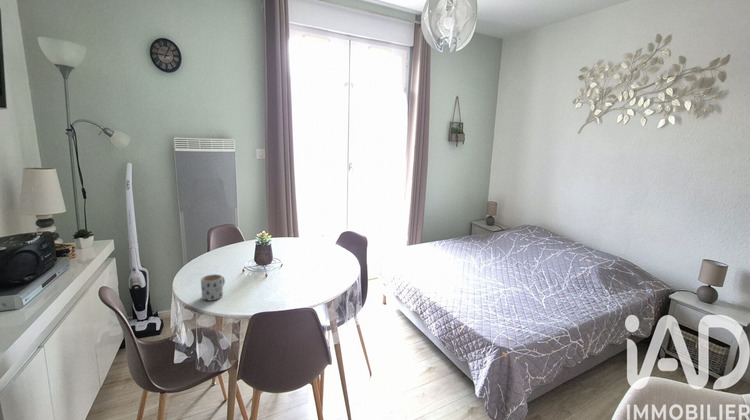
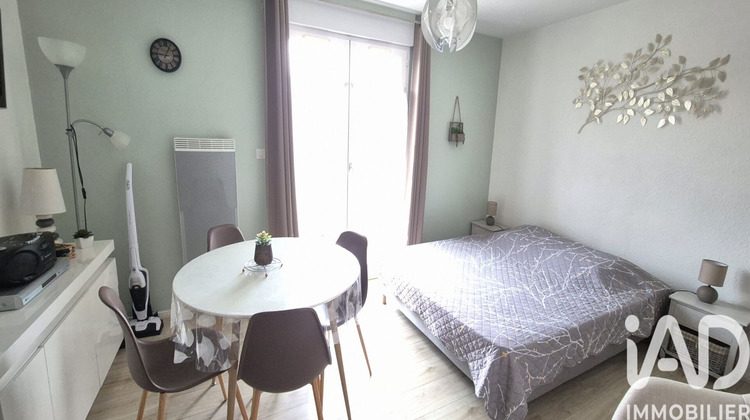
- mug [200,273,226,302]
